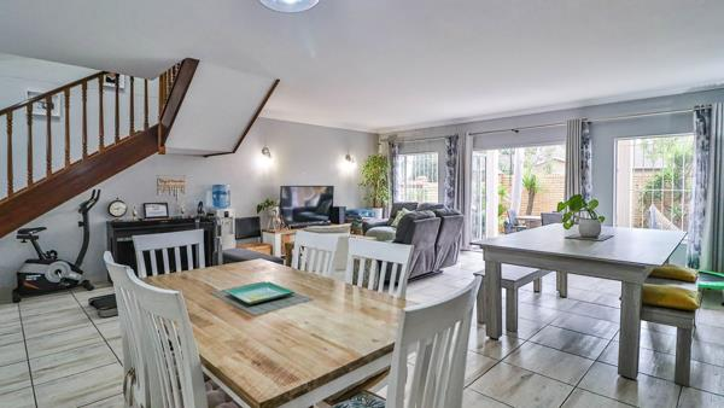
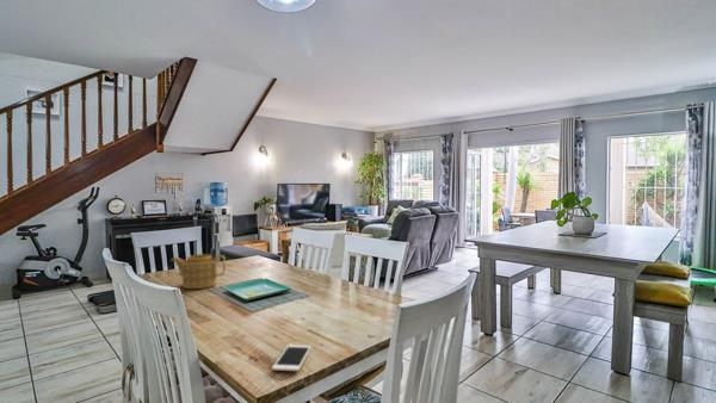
+ teapot [169,253,227,290]
+ cell phone [271,345,313,372]
